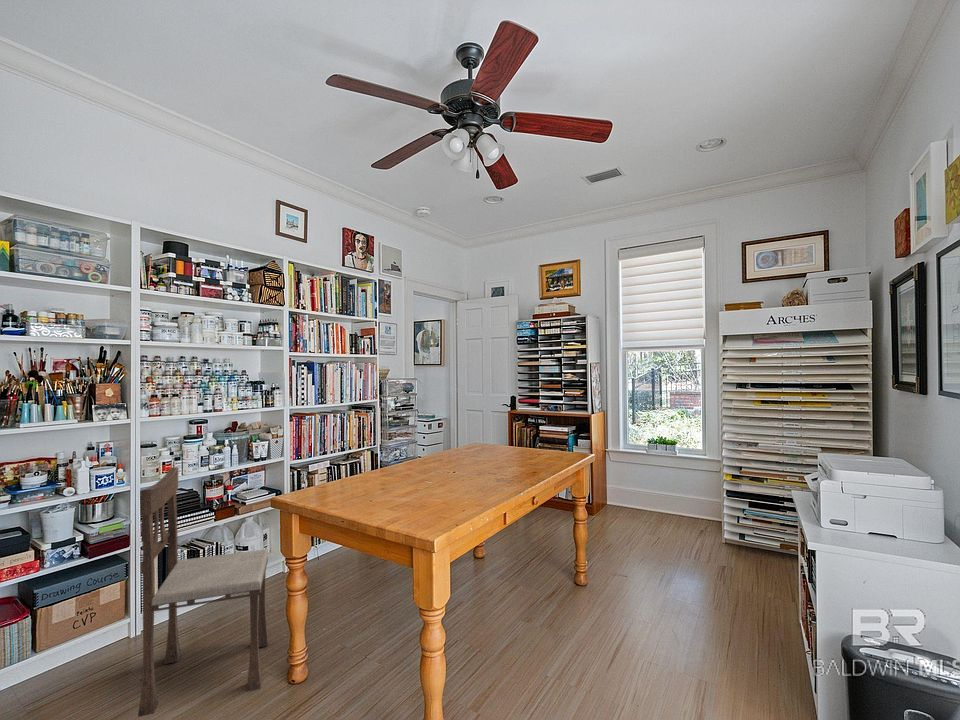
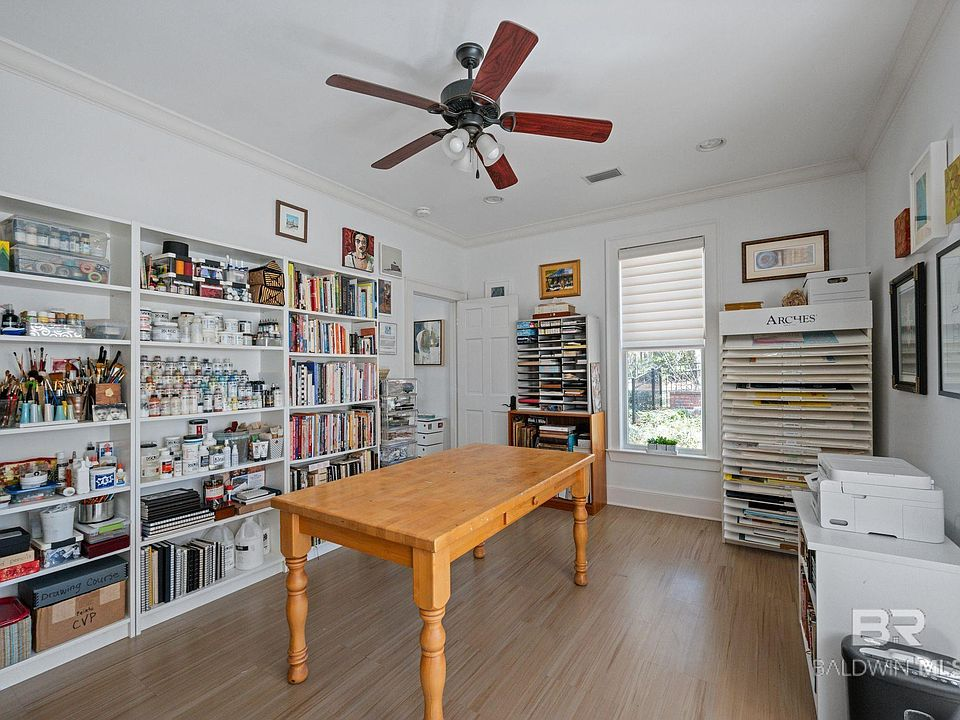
- dining chair [137,466,270,718]
